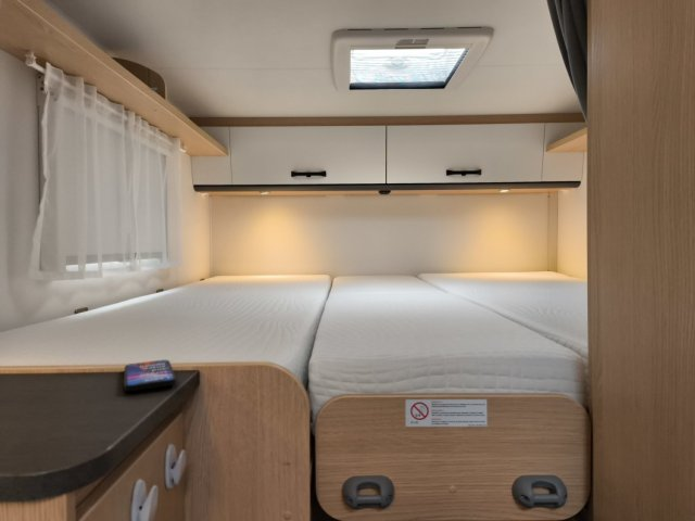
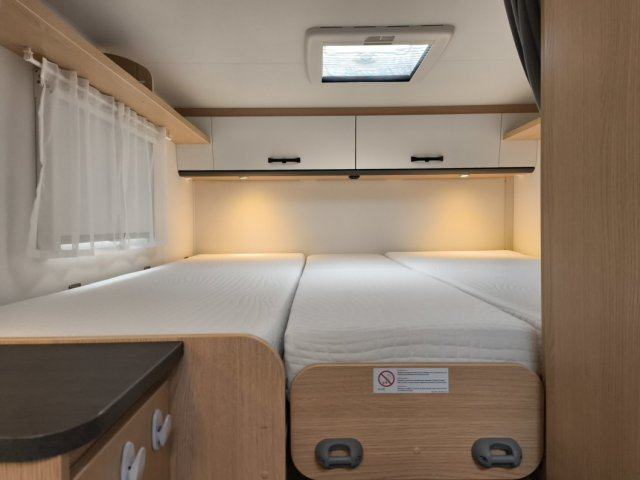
- smartphone [123,359,178,392]
